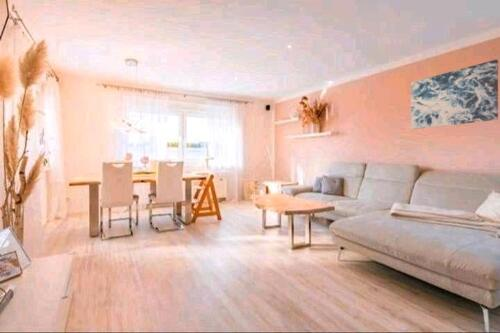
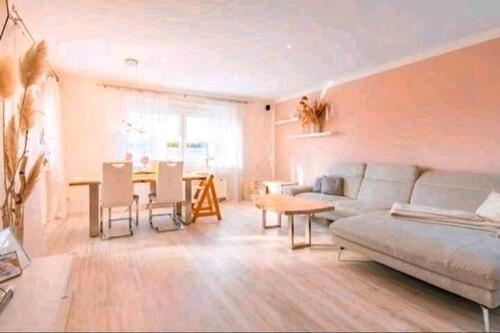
- wall art [410,59,499,130]
